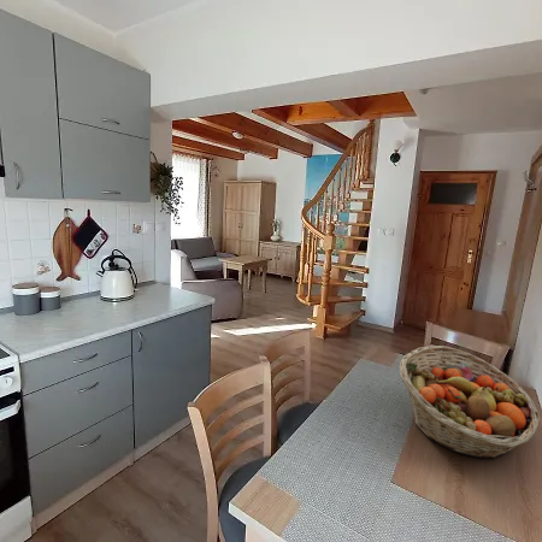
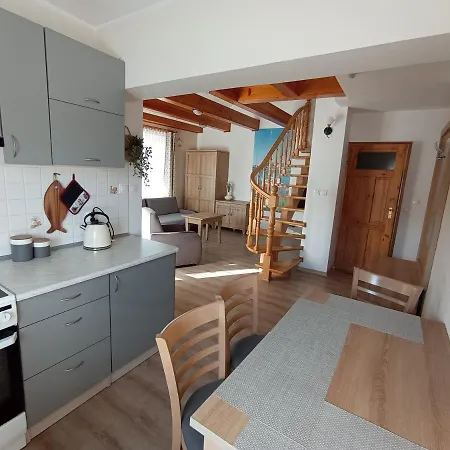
- fruit basket [399,344,541,460]
